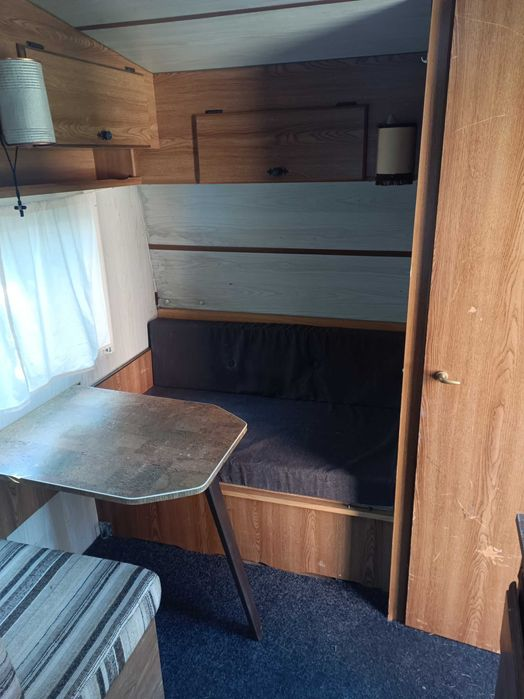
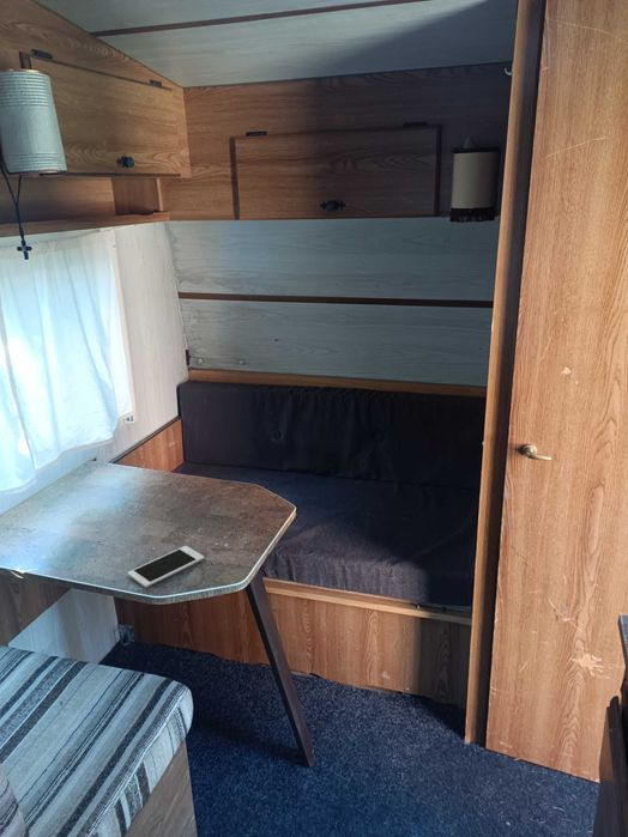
+ cell phone [127,545,206,588]
